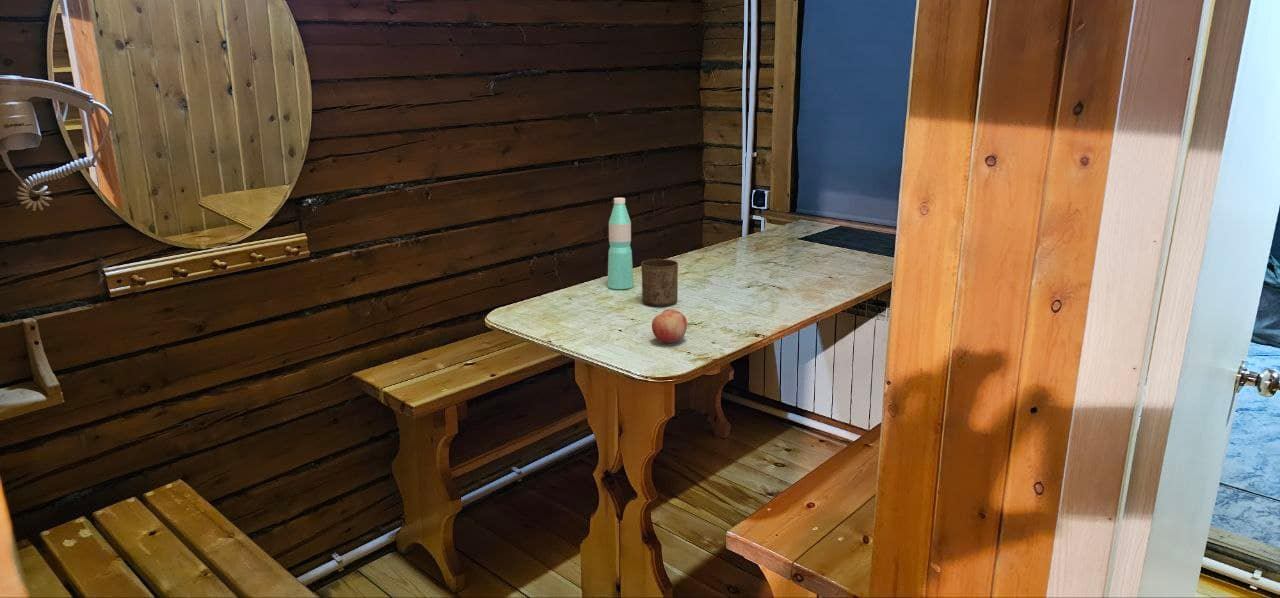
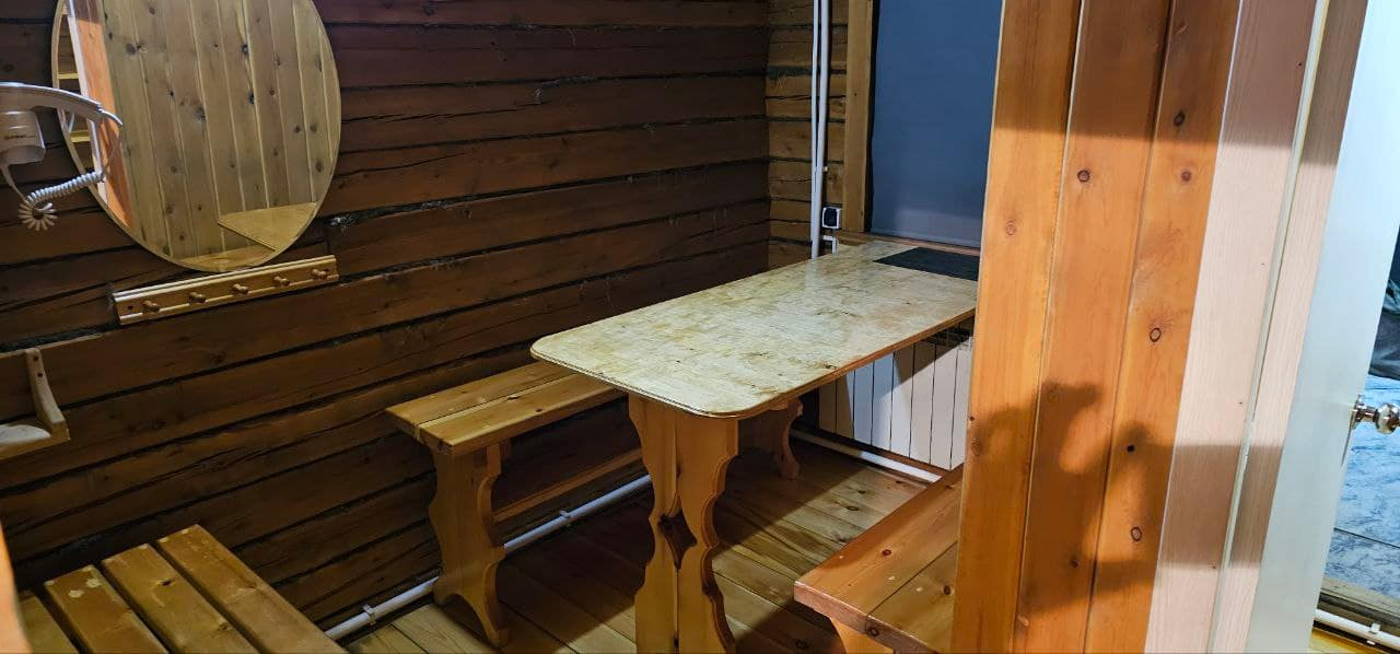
- cup [640,258,679,307]
- water bottle [606,197,634,290]
- fruit [651,308,688,344]
